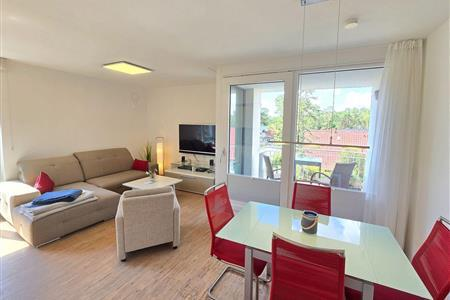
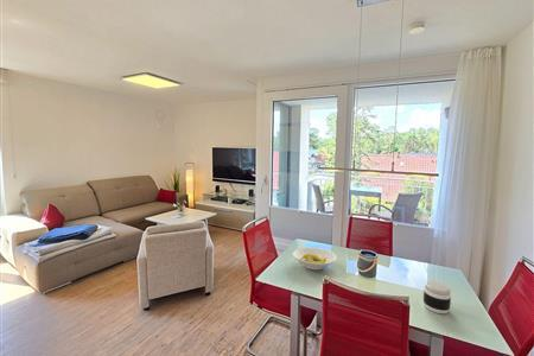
+ bowl [292,247,337,271]
+ jar [422,280,452,314]
